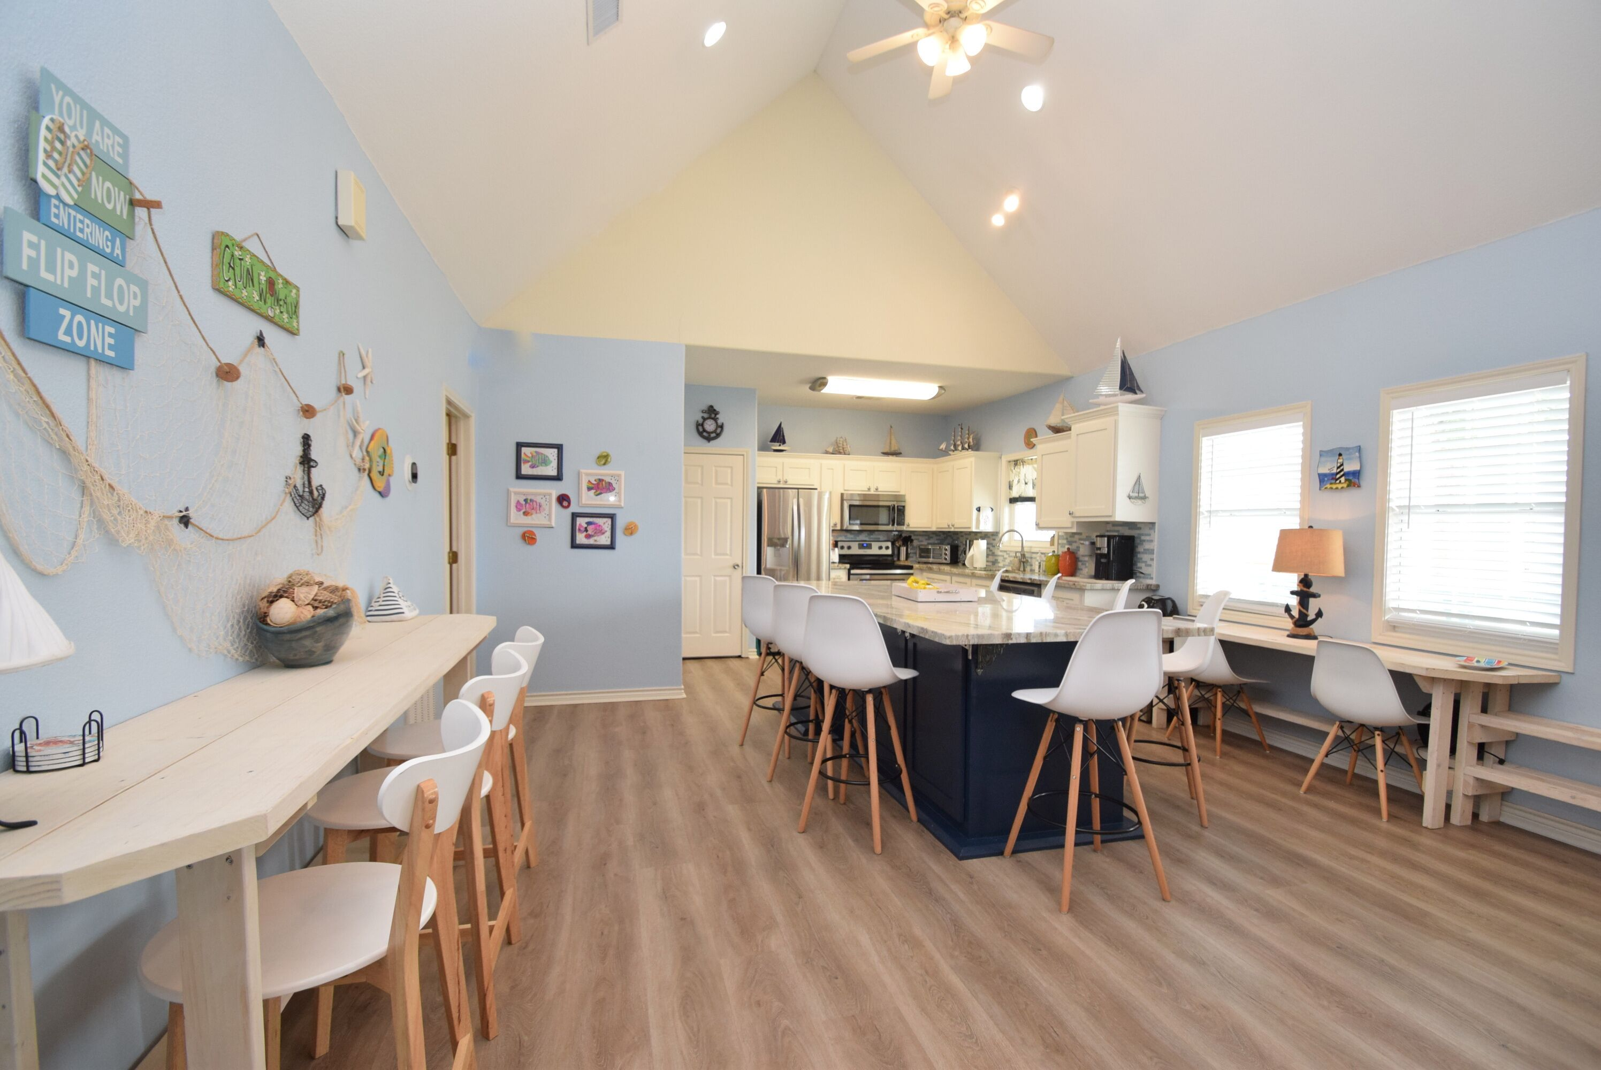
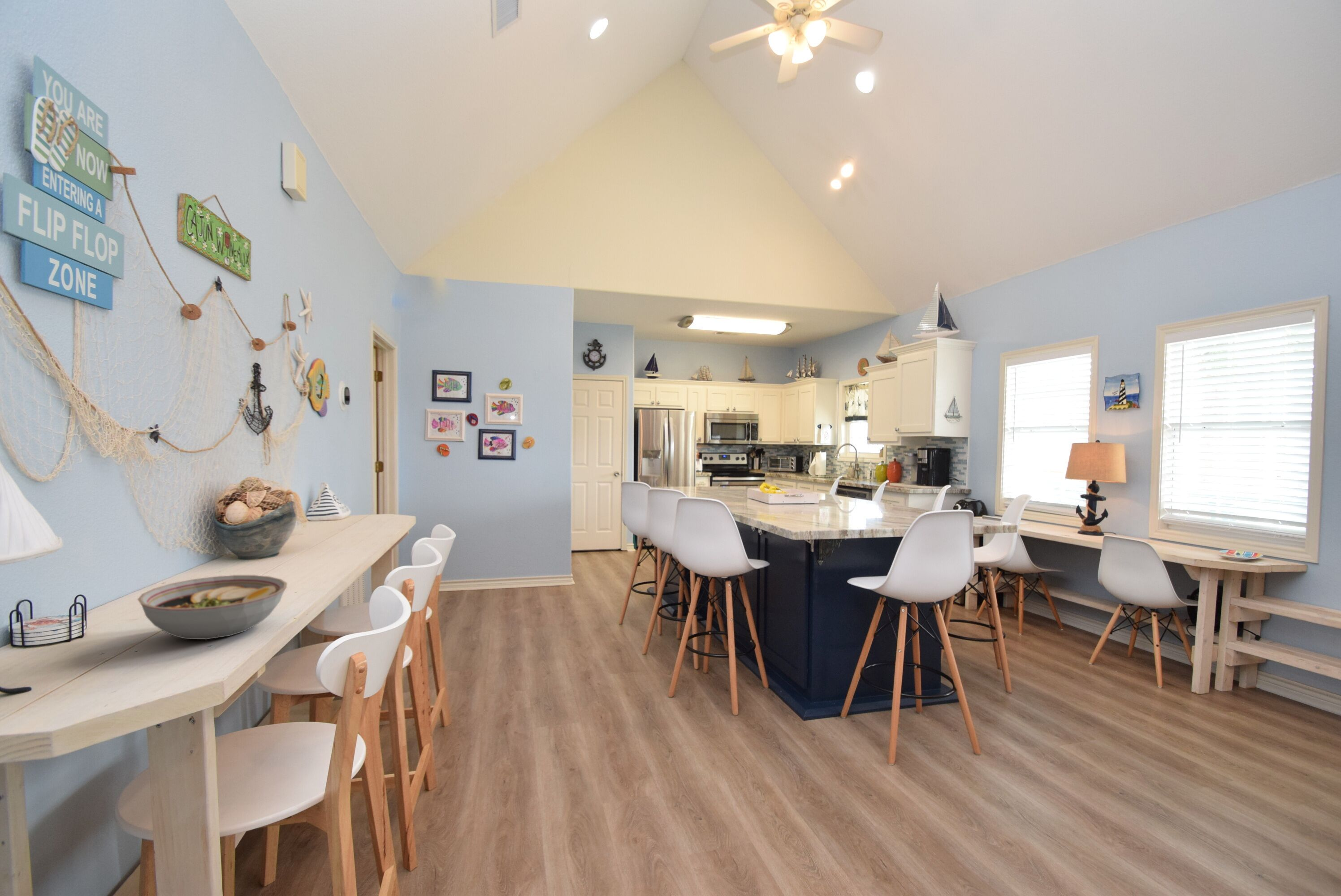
+ bowl [137,575,288,640]
